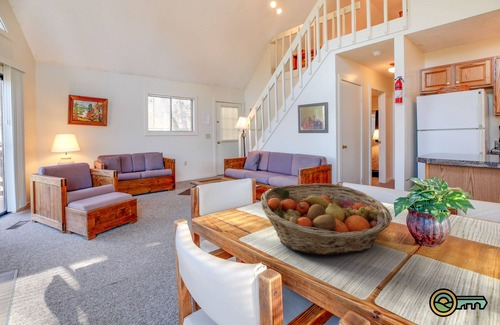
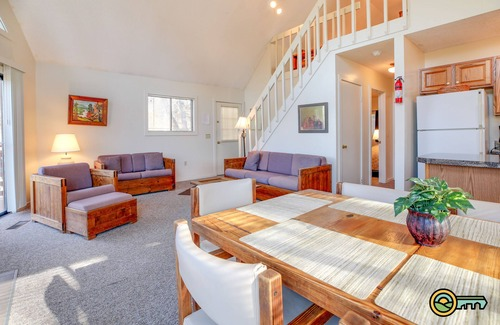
- fruit basket [260,182,393,256]
